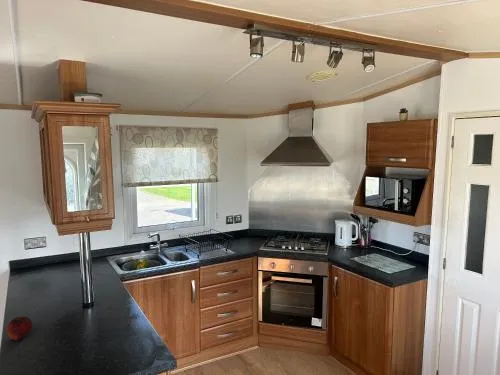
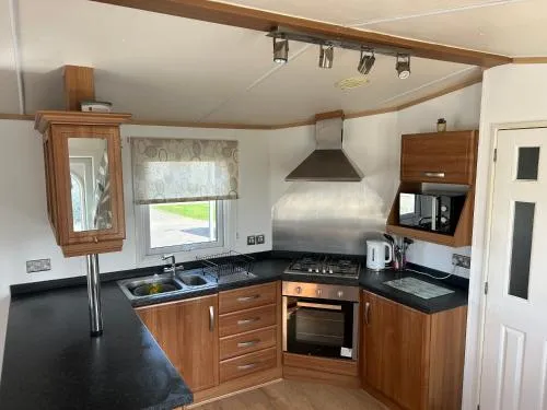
- fruit [6,315,33,341]
